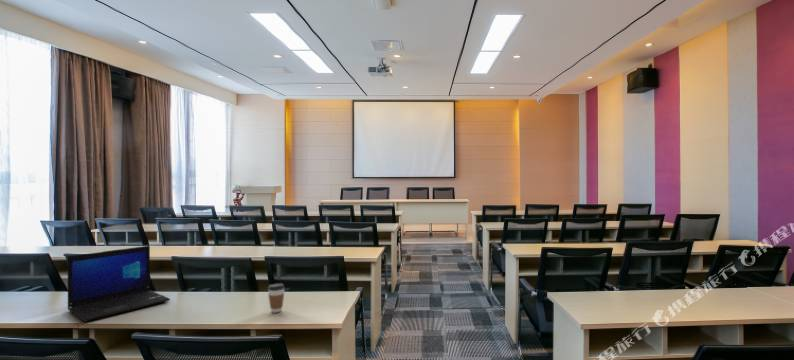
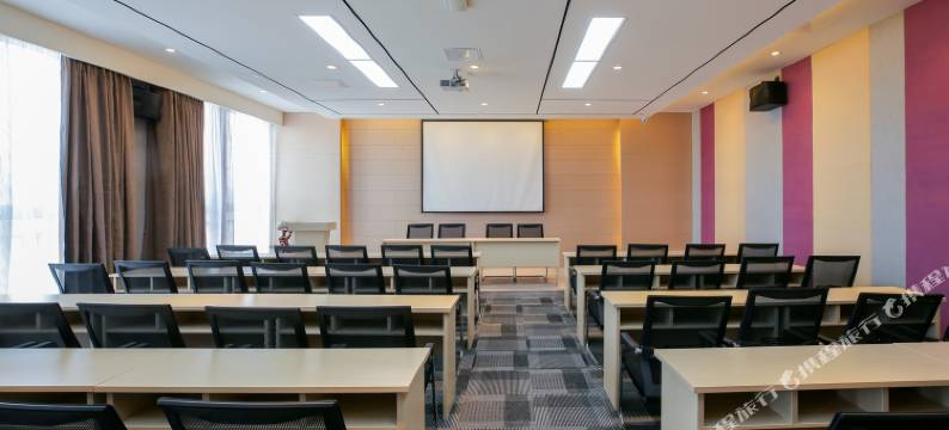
- coffee cup [267,282,286,314]
- laptop [67,245,171,323]
